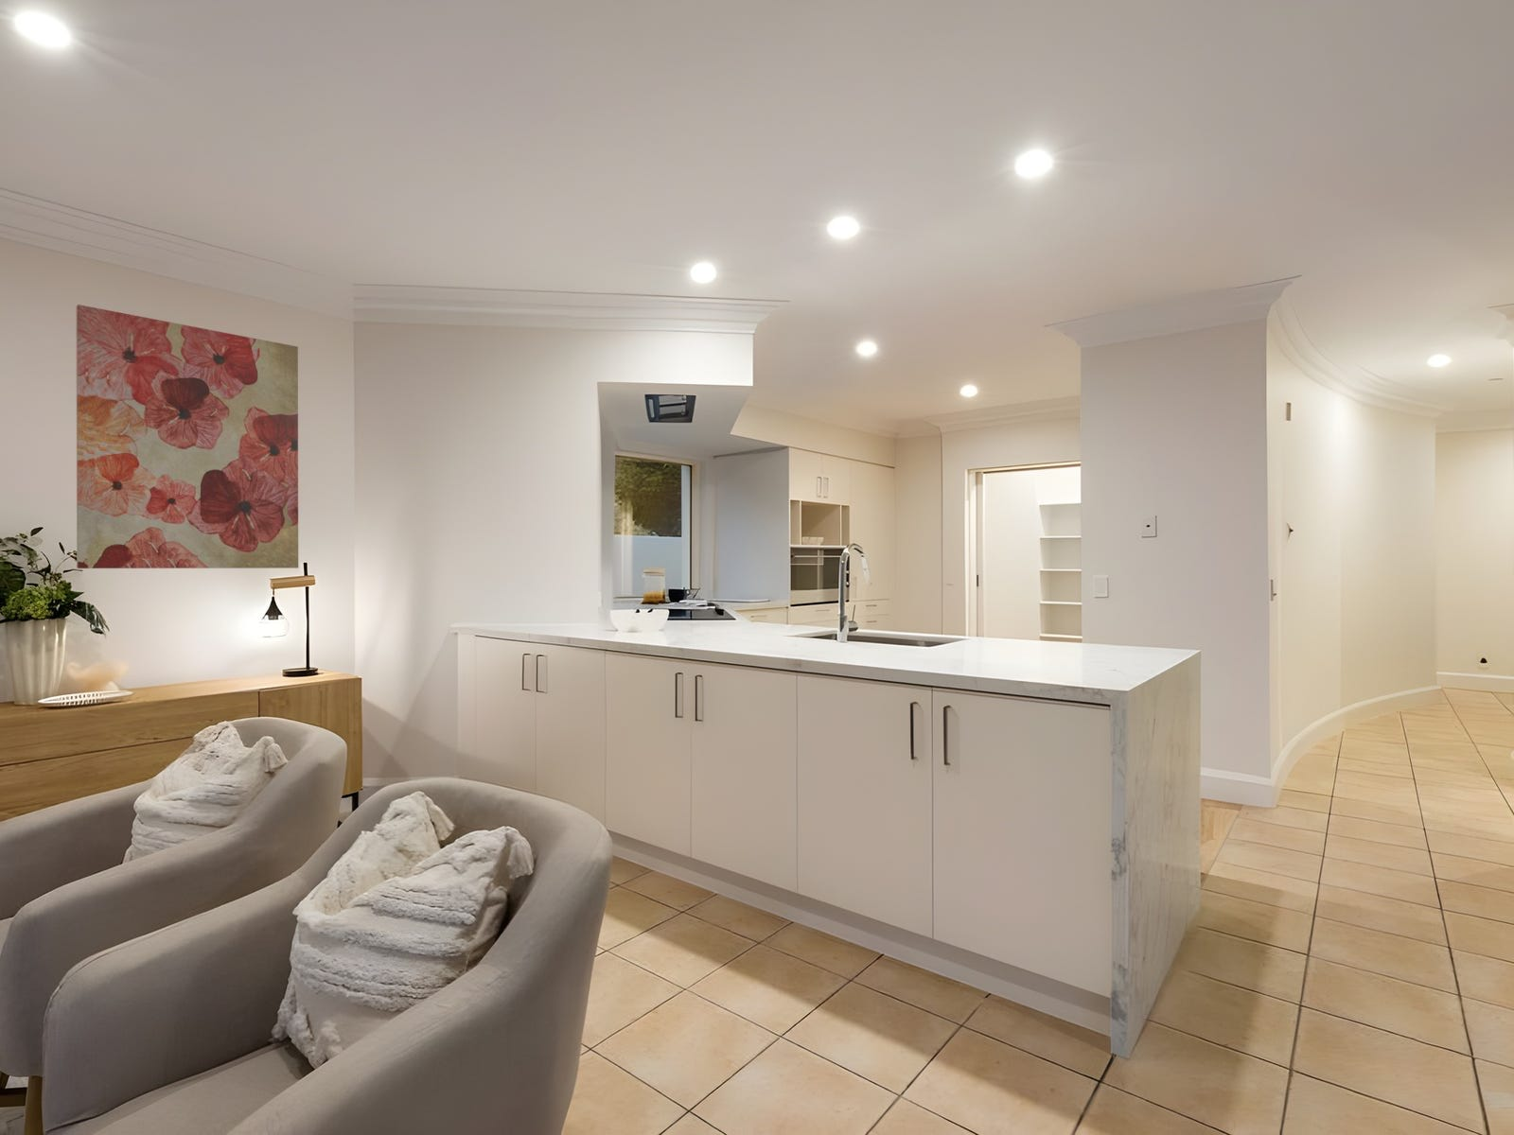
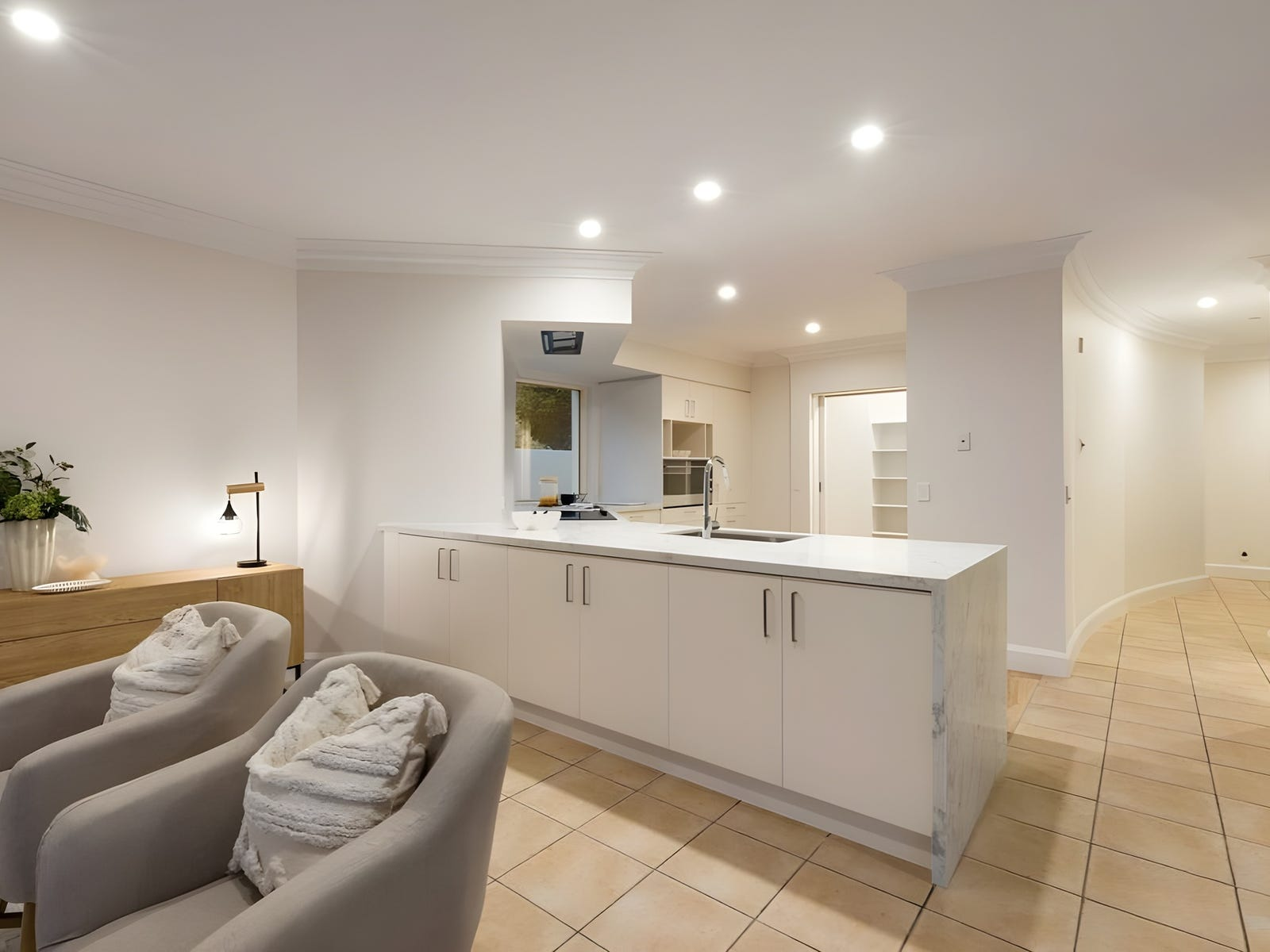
- wall art [76,304,299,570]
